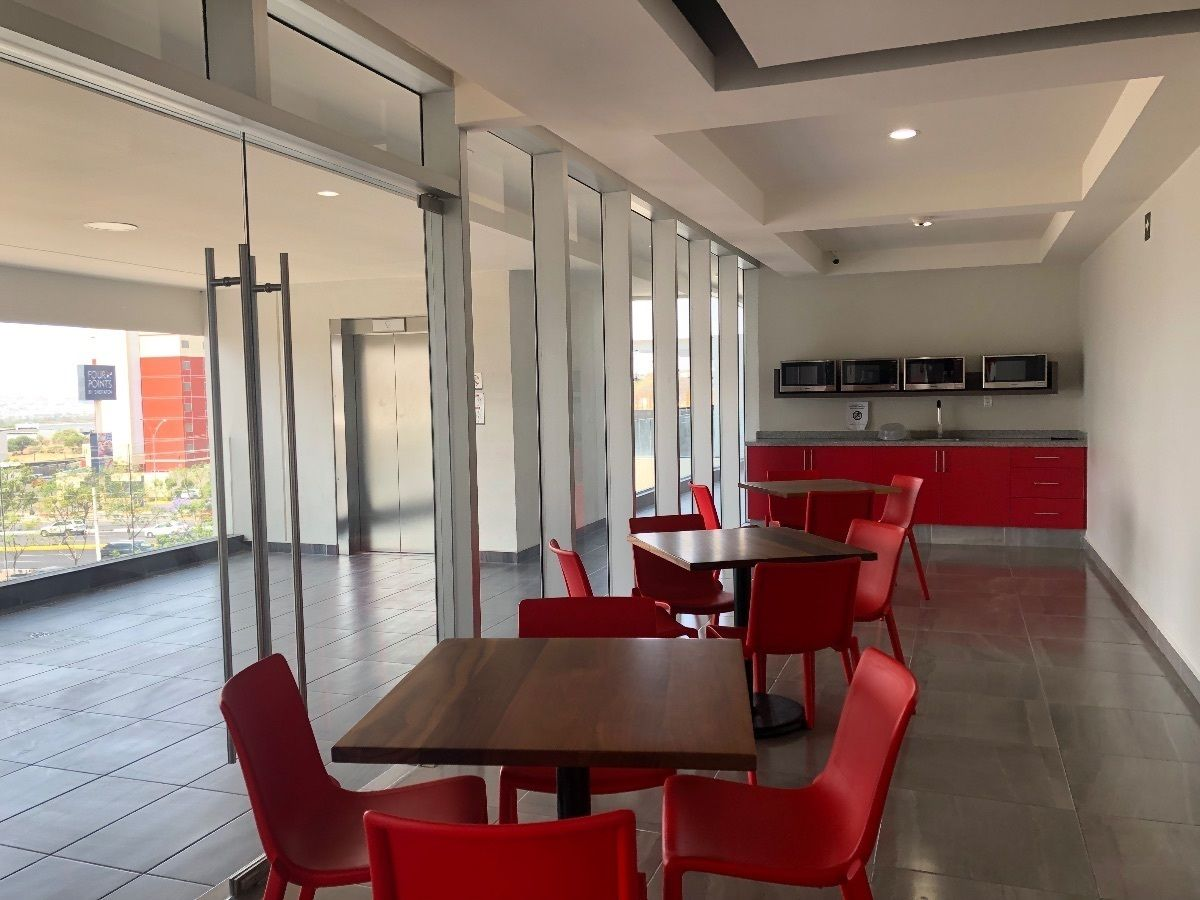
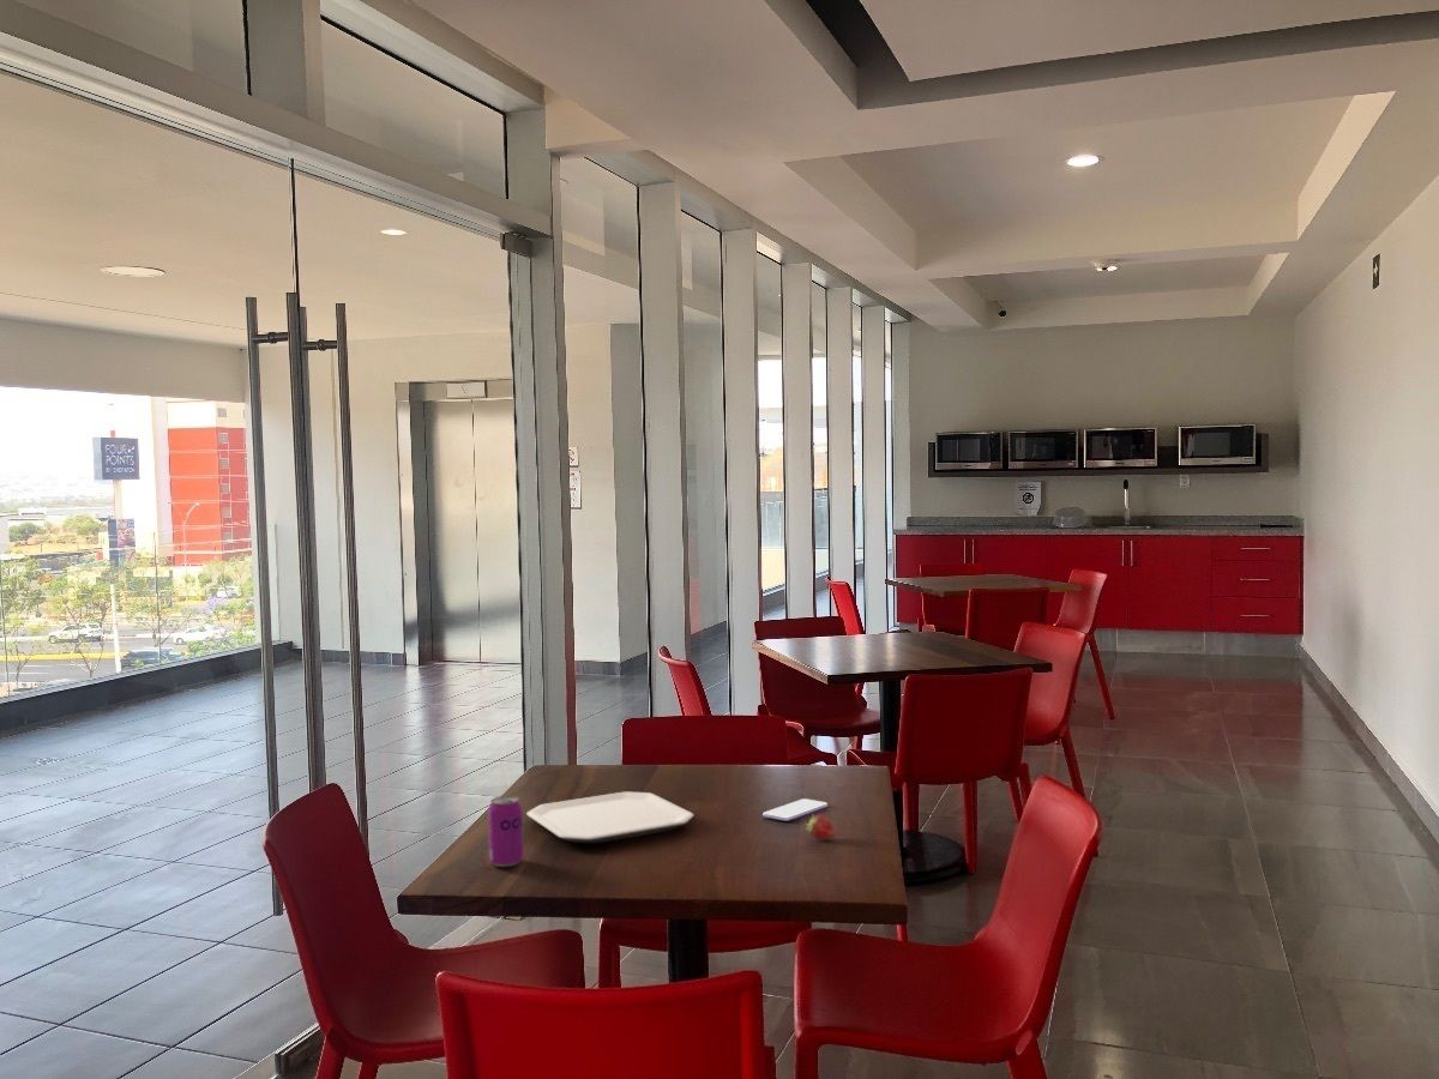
+ smartphone [761,797,829,822]
+ beverage can [487,795,525,868]
+ fruit [803,813,838,840]
+ plate [525,791,696,844]
